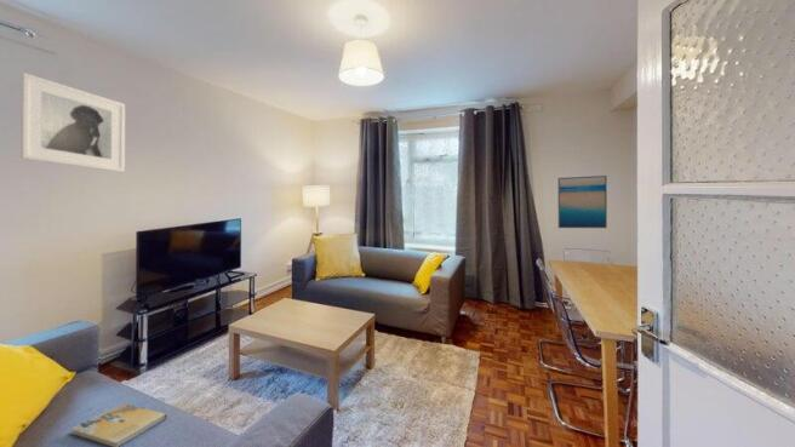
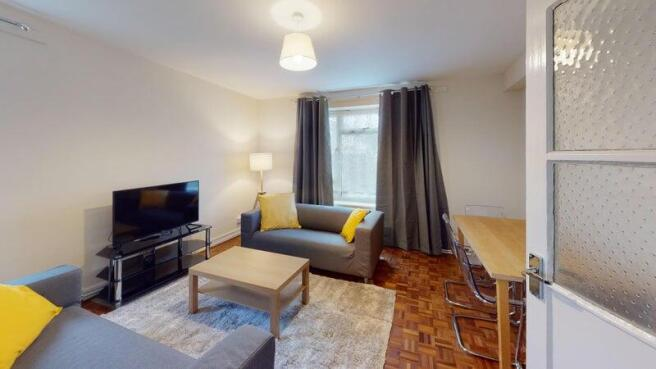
- book [70,402,167,447]
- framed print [19,71,126,173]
- wall art [556,174,608,229]
